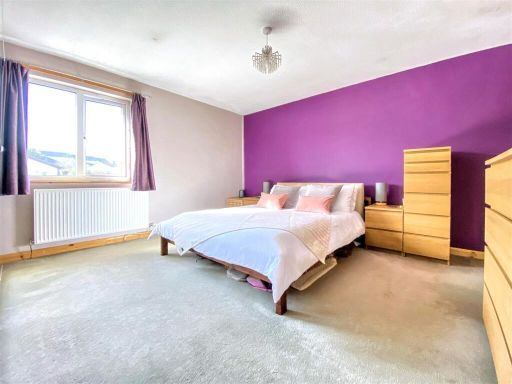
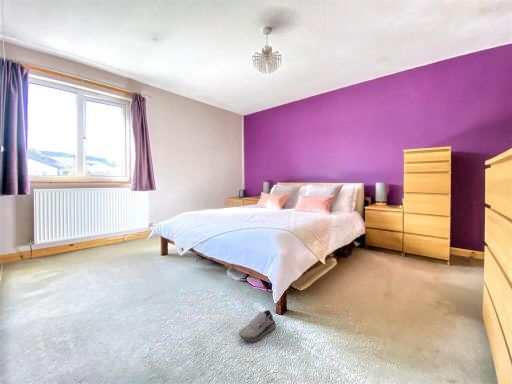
+ shoe [238,309,277,343]
